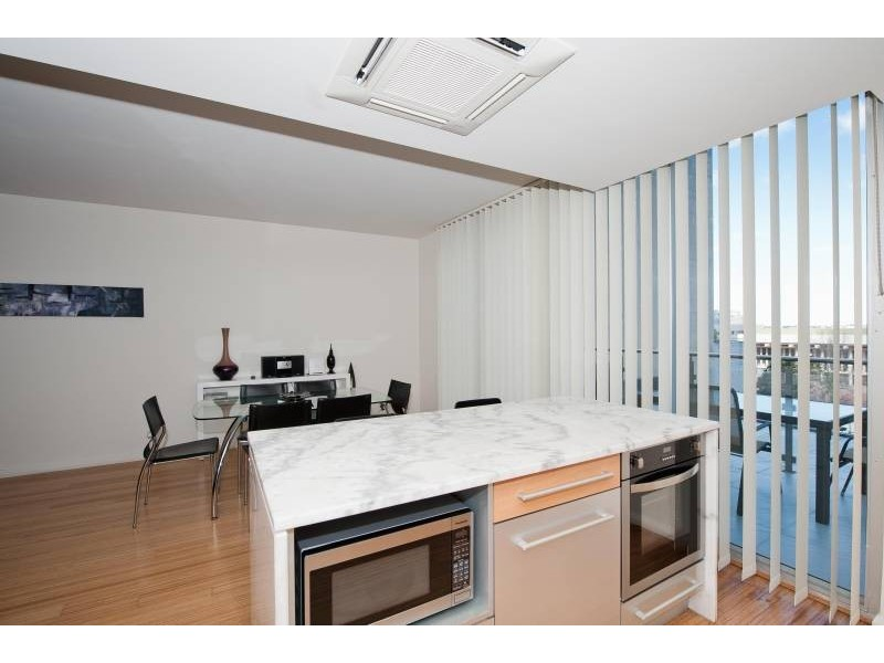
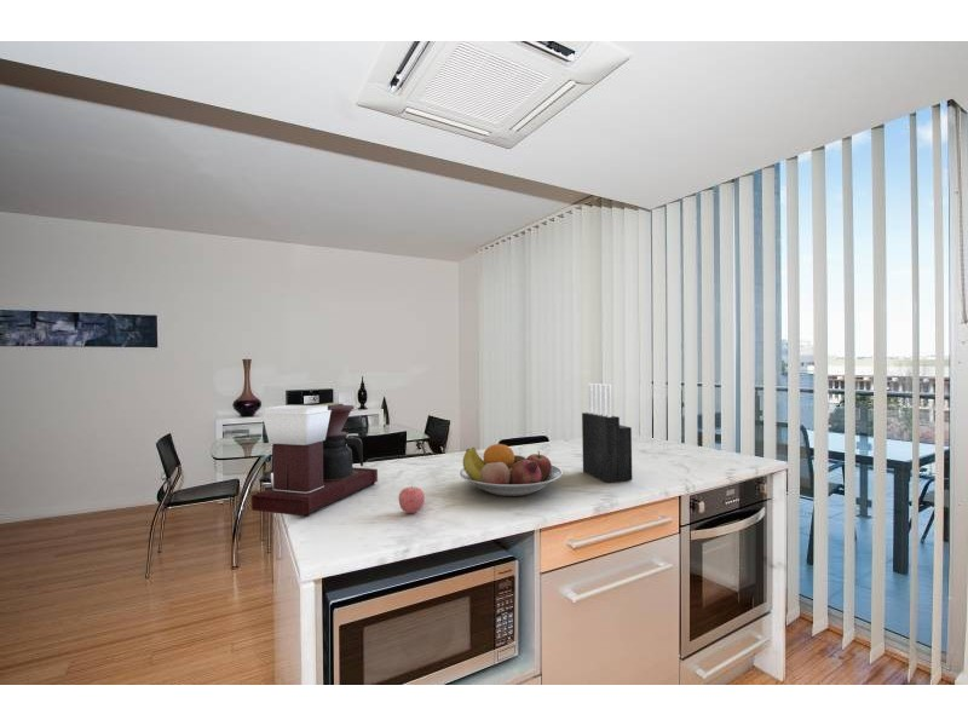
+ apple [398,484,426,514]
+ knife block [581,382,633,484]
+ coffee maker [250,402,379,517]
+ fruit bowl [459,443,564,497]
